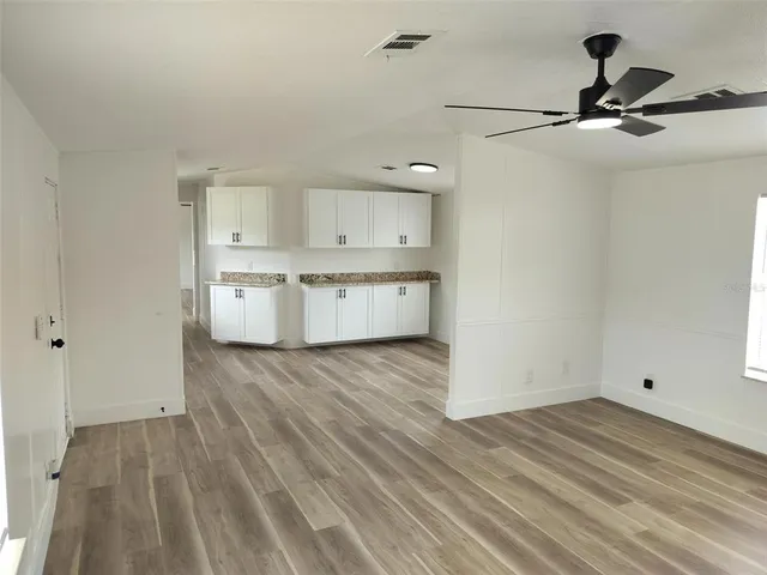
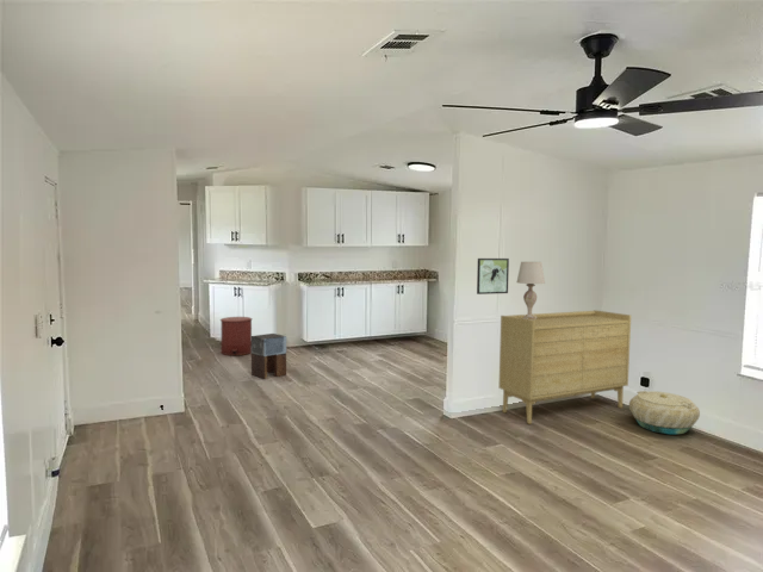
+ sideboard [498,309,632,424]
+ trash can [219,316,253,356]
+ table lamp [516,261,546,319]
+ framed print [476,257,510,296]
+ stool [250,332,287,380]
+ basket [628,390,701,435]
